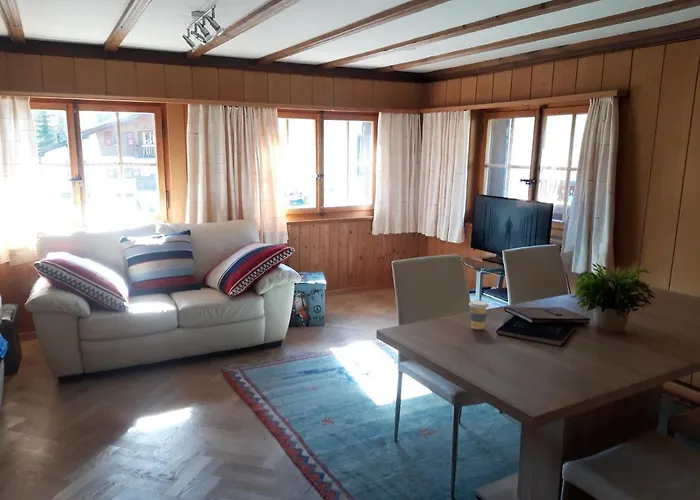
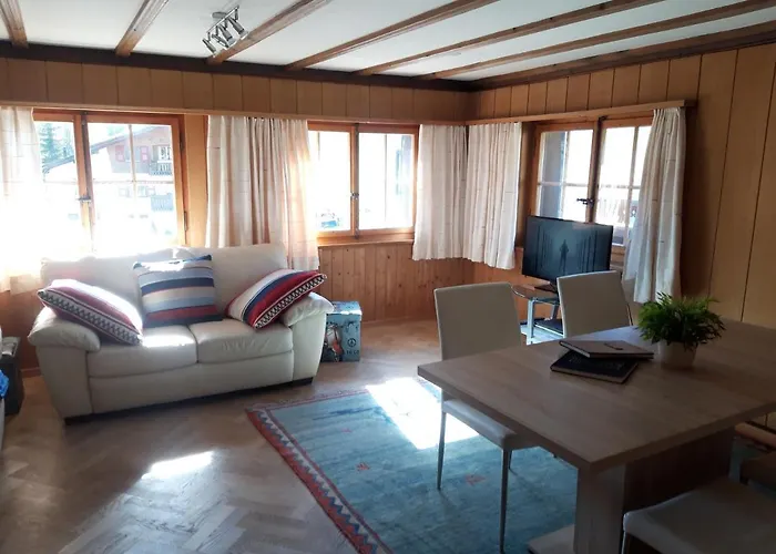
- coffee cup [468,299,490,331]
